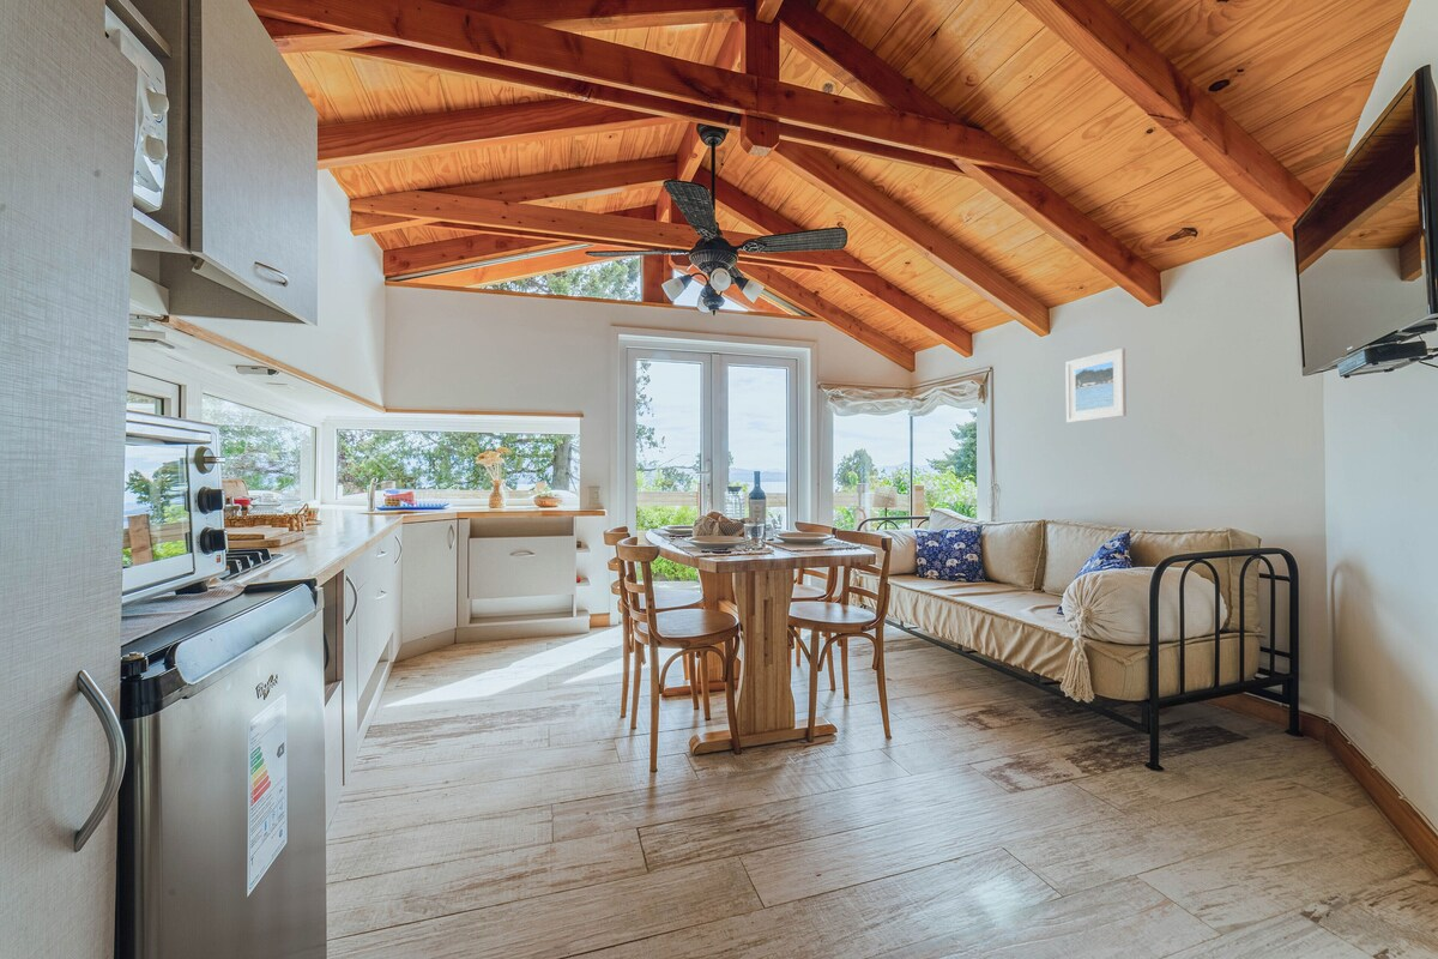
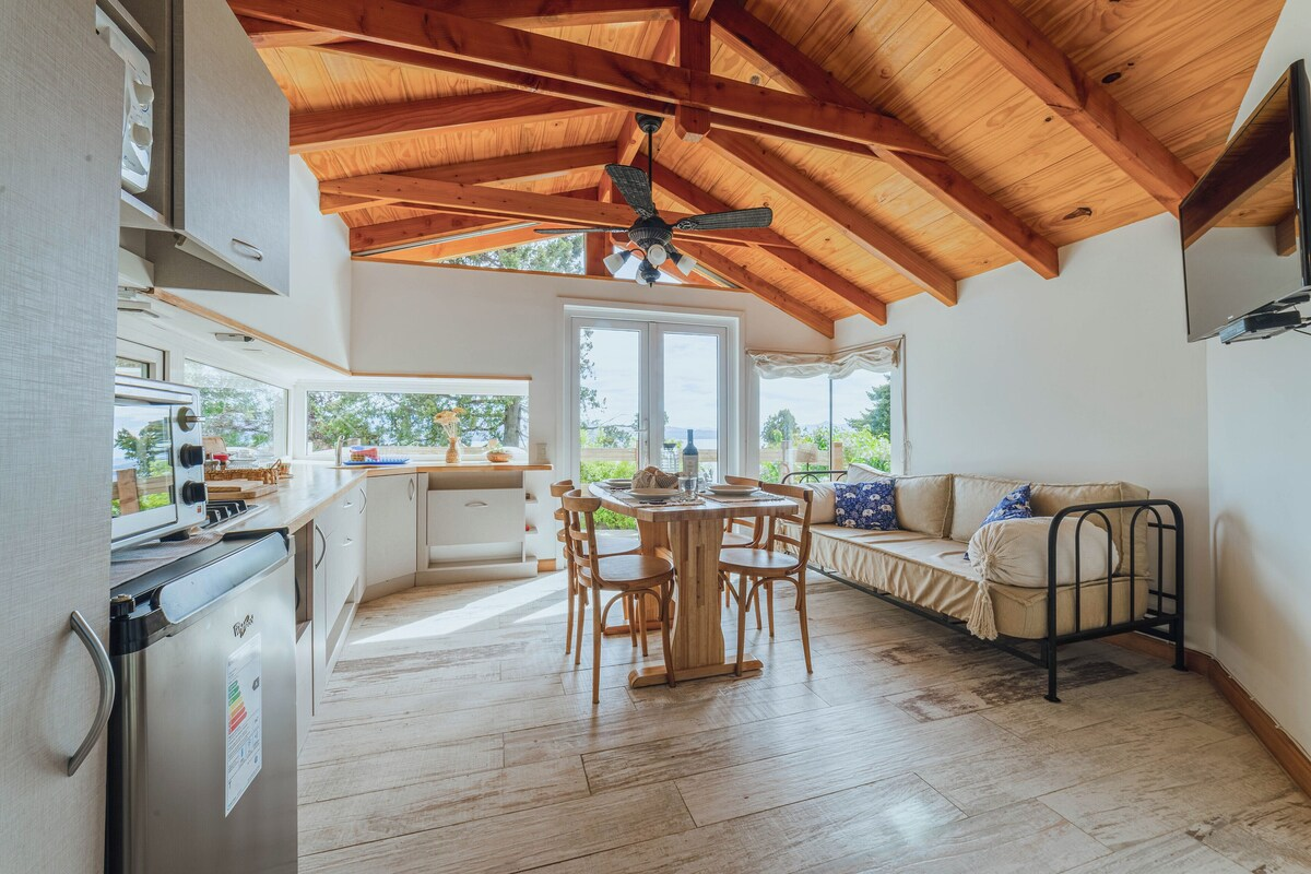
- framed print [1064,348,1128,424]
